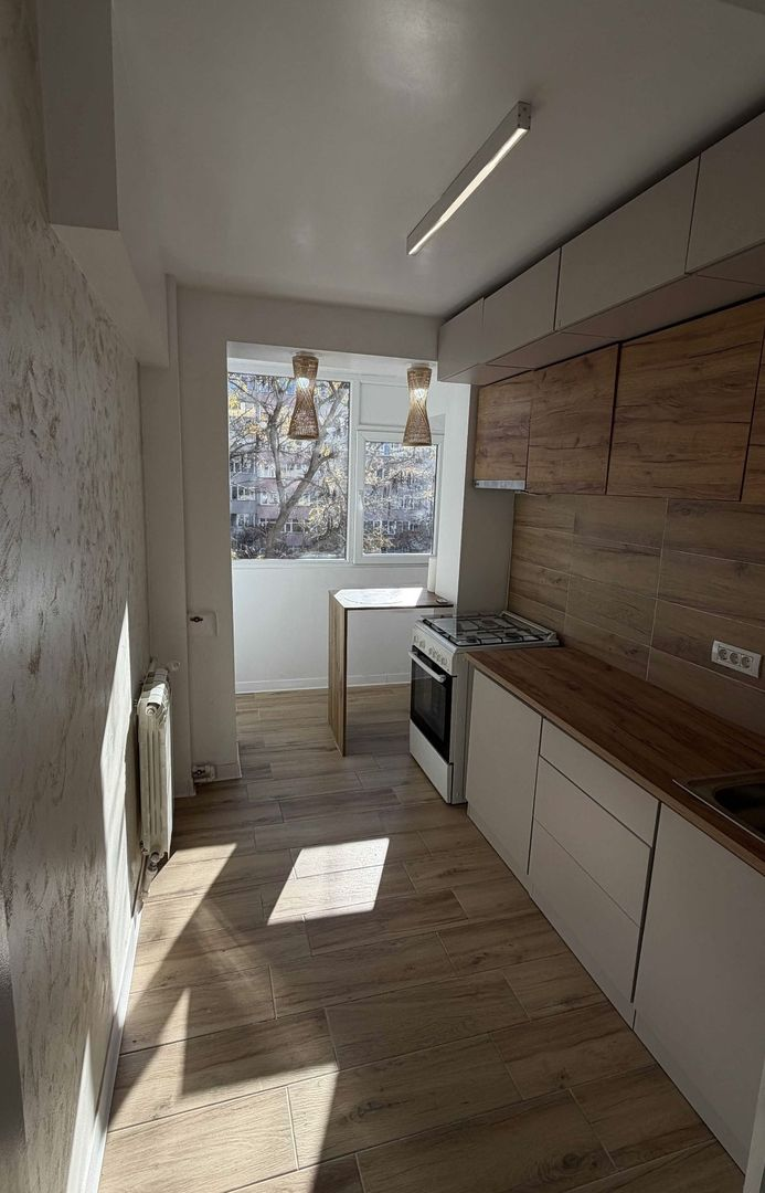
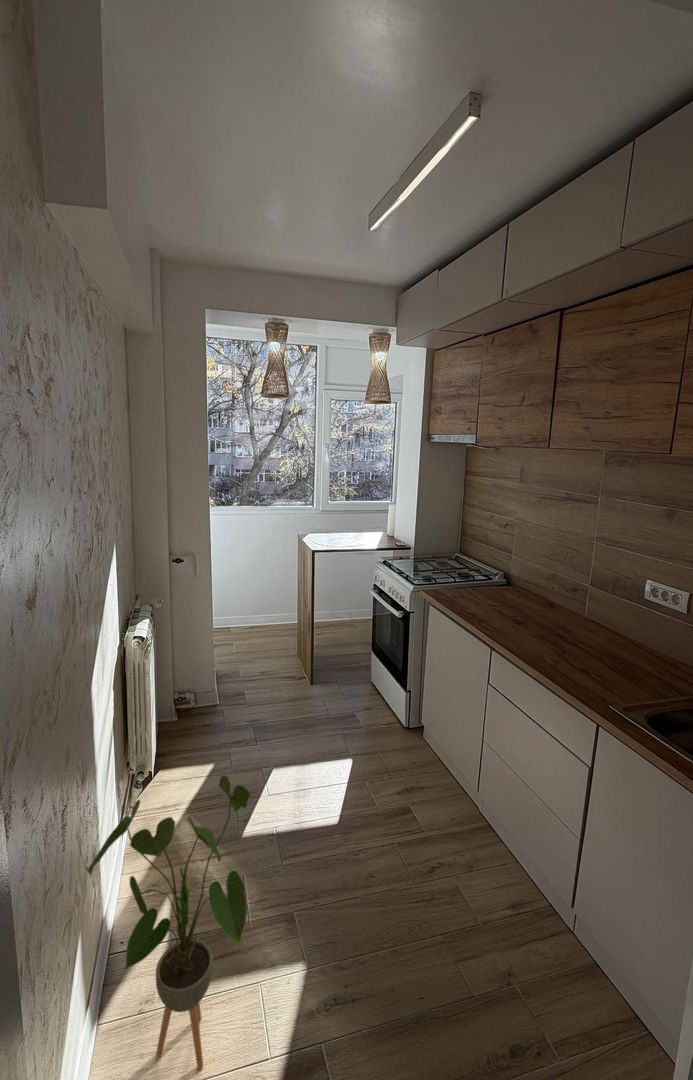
+ house plant [86,775,251,1071]
